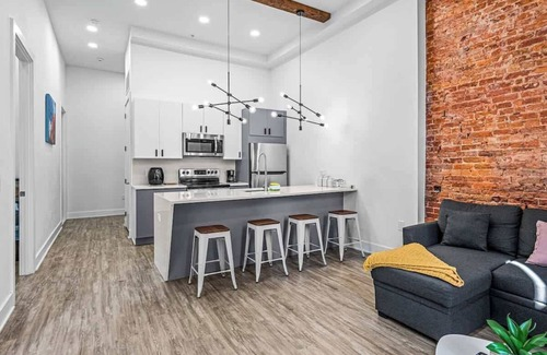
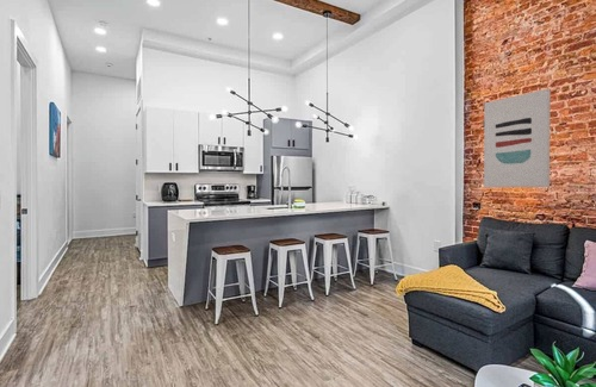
+ wall art [483,88,552,188]
